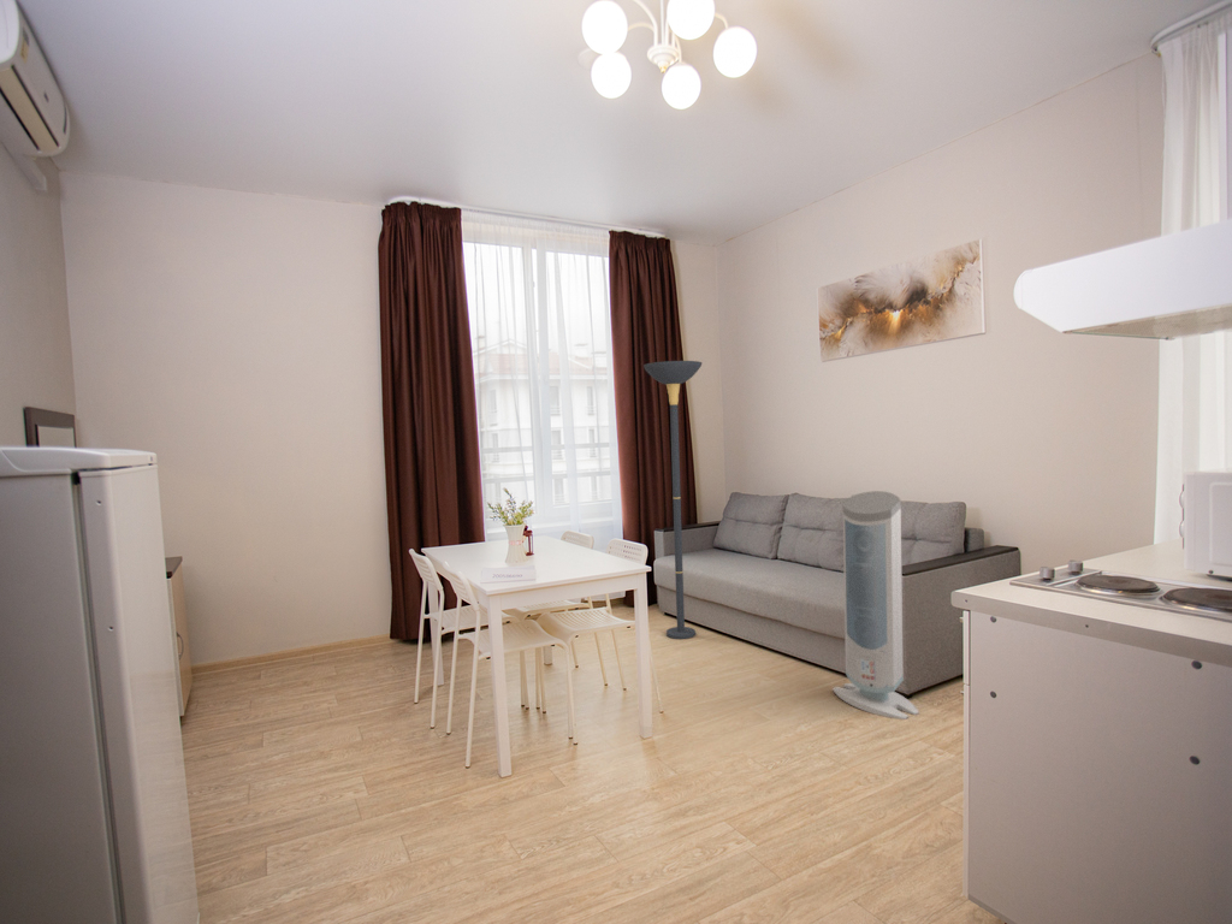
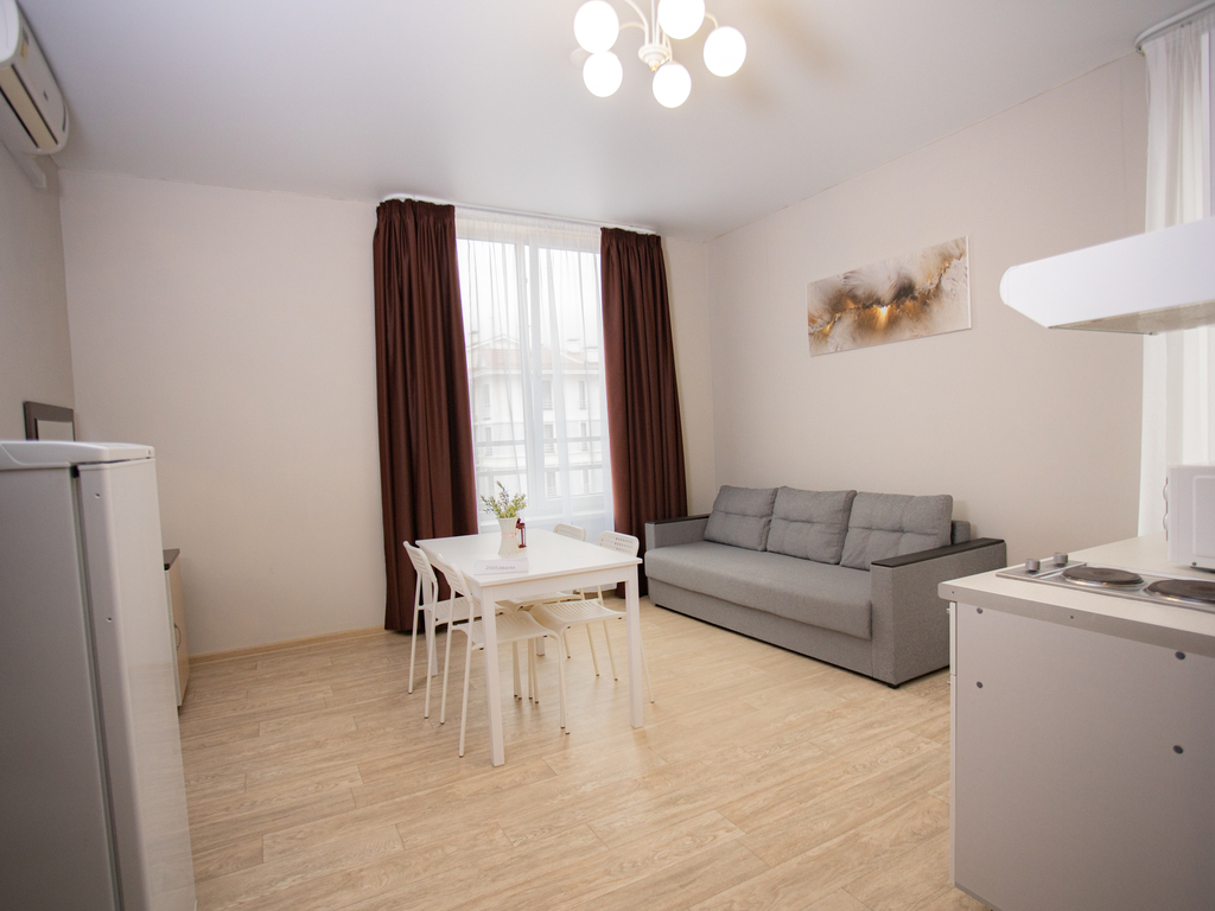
- air purifier [831,490,920,721]
- floor lamp [642,360,703,640]
